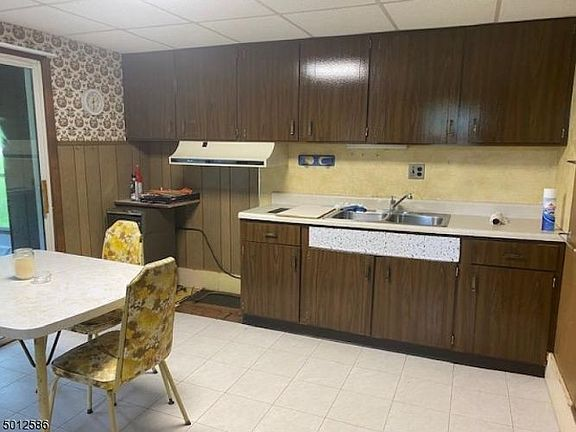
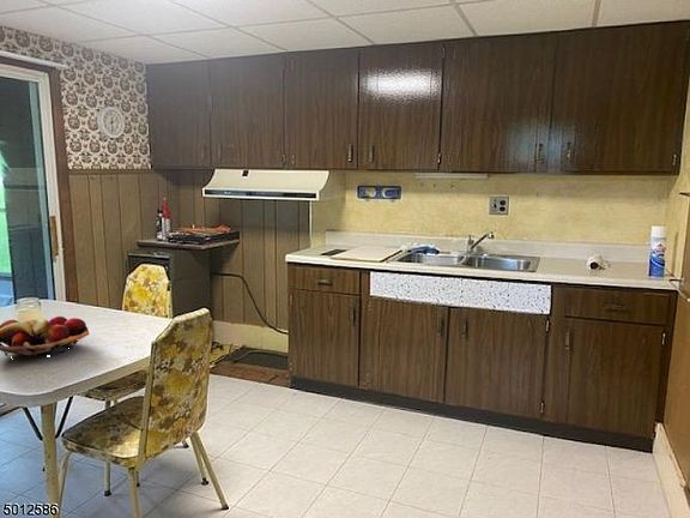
+ fruit basket [0,315,90,362]
